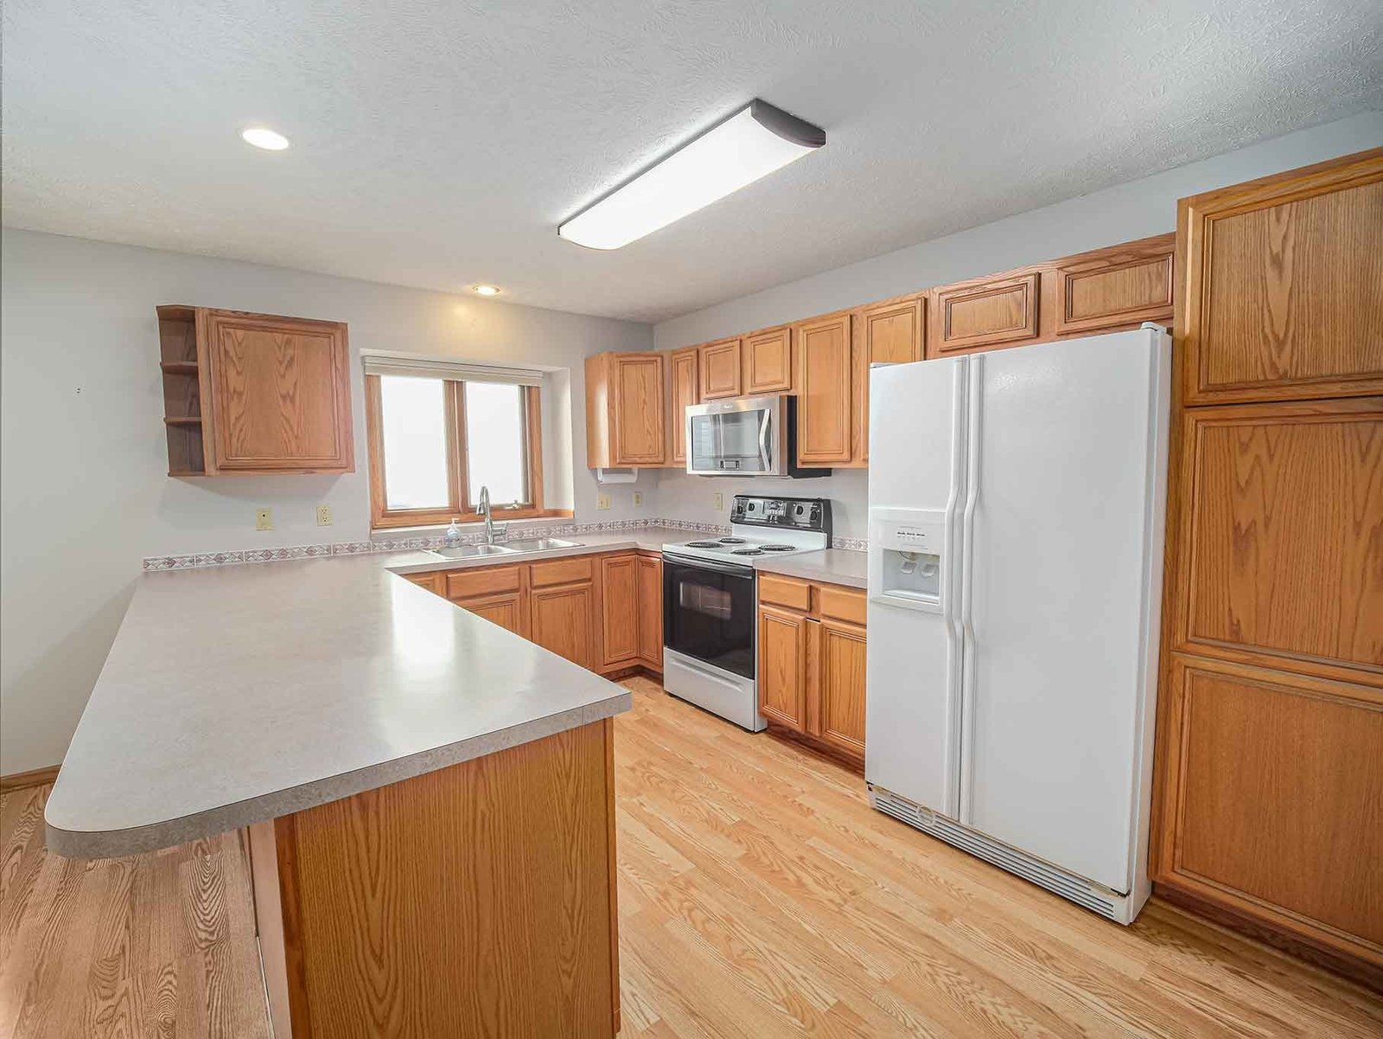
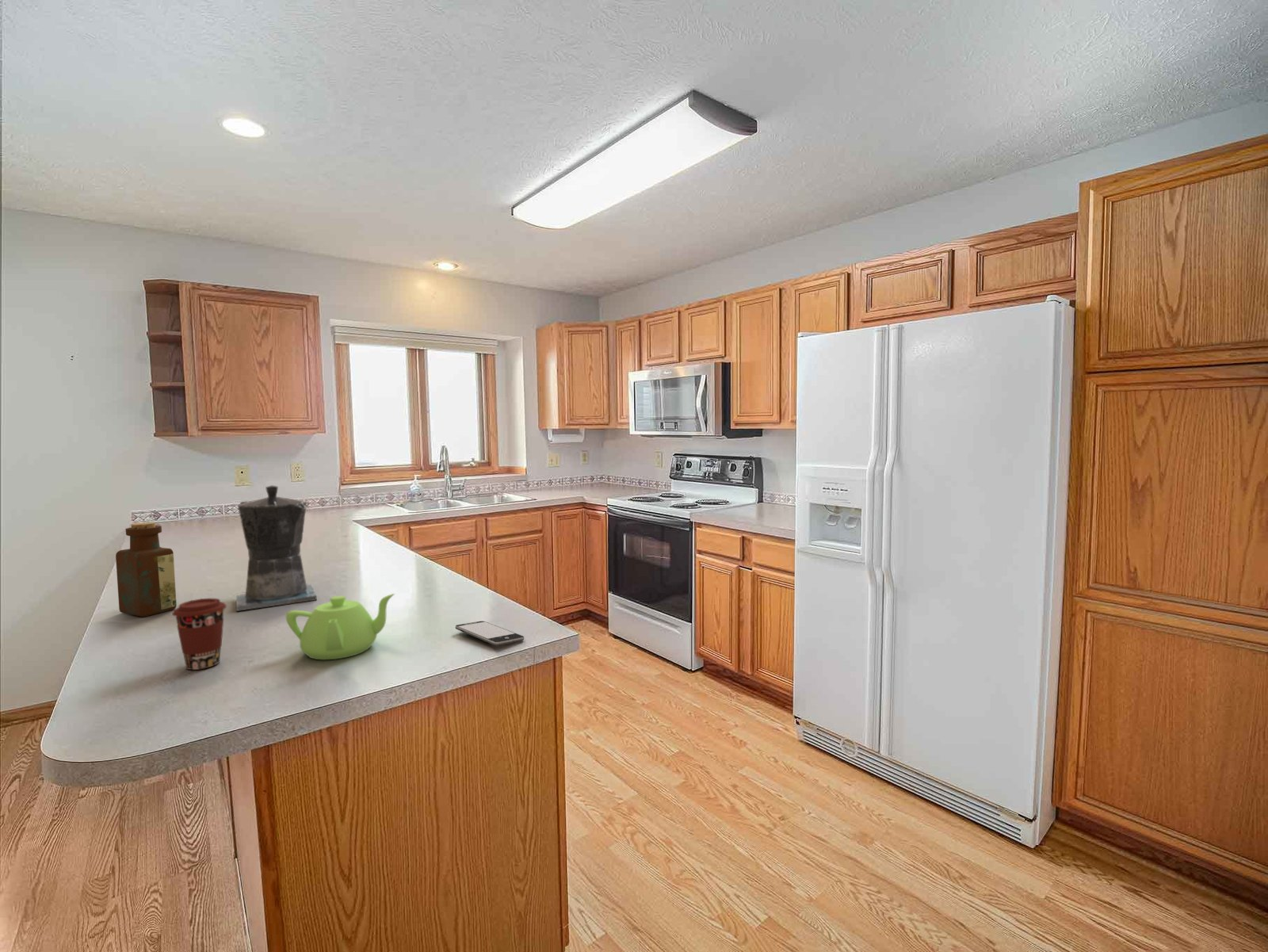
+ coffee cup [172,598,227,671]
+ bottle [115,522,178,617]
+ smartphone [455,620,525,646]
+ coffee maker [235,484,318,612]
+ teapot [285,593,395,660]
